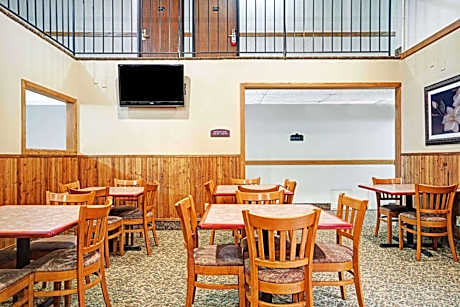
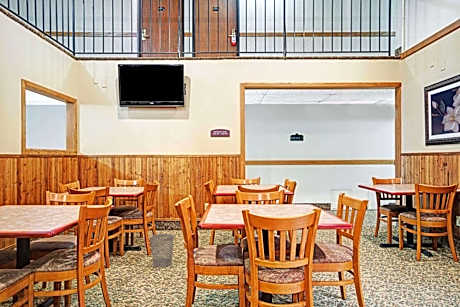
+ wastebasket [150,233,175,268]
